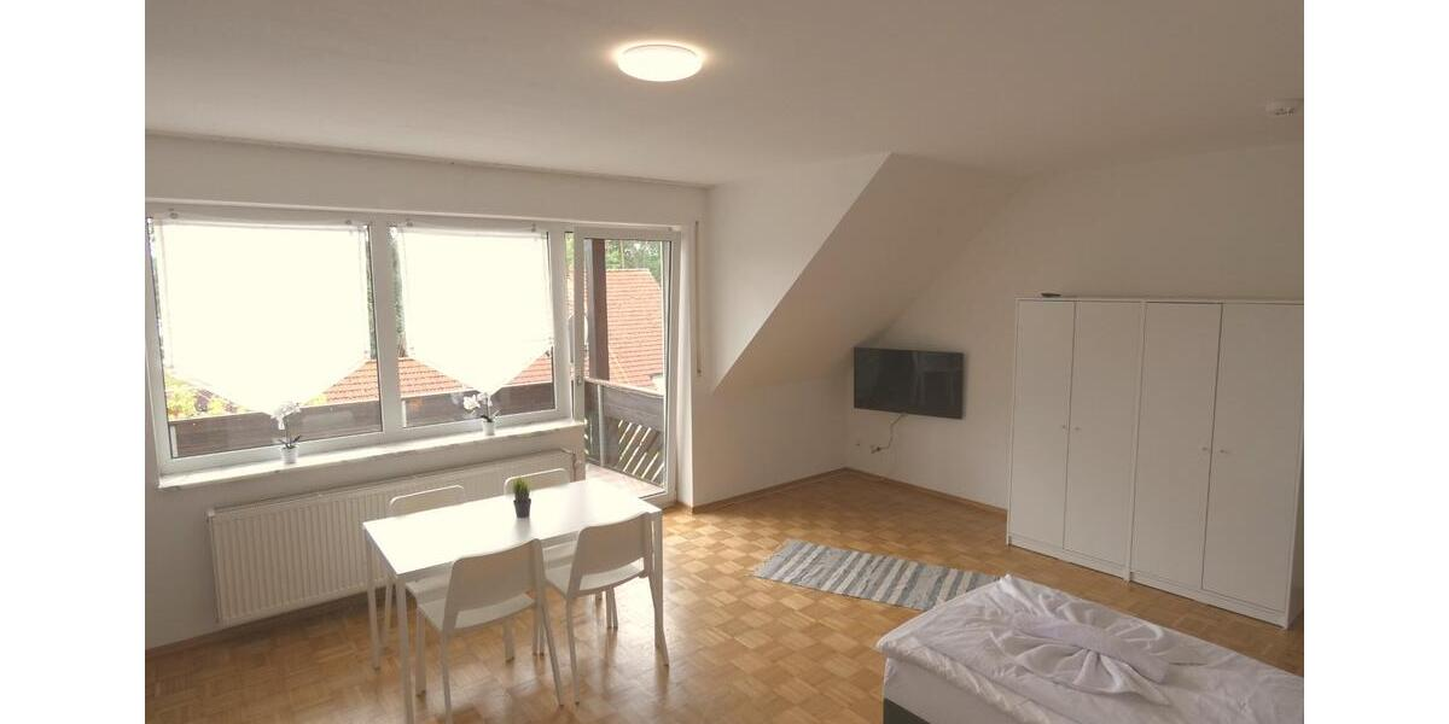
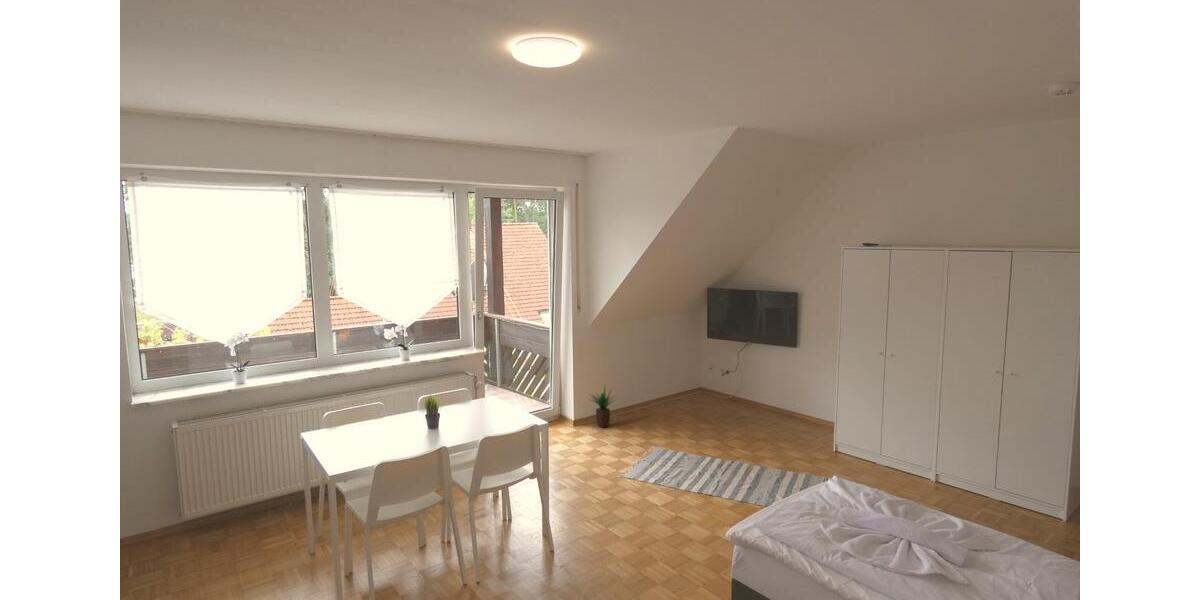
+ potted plant [588,384,617,429]
